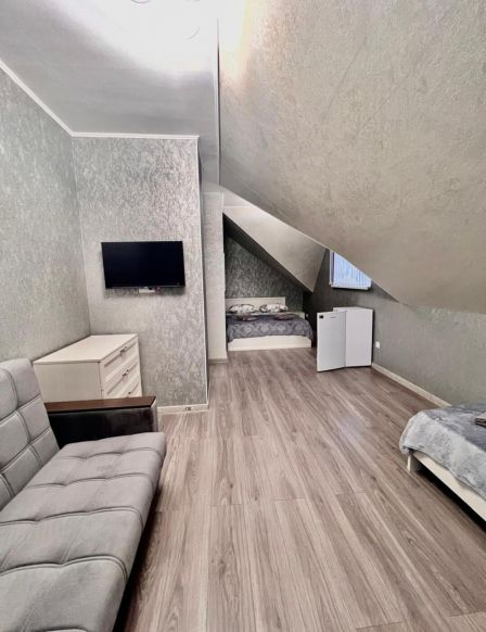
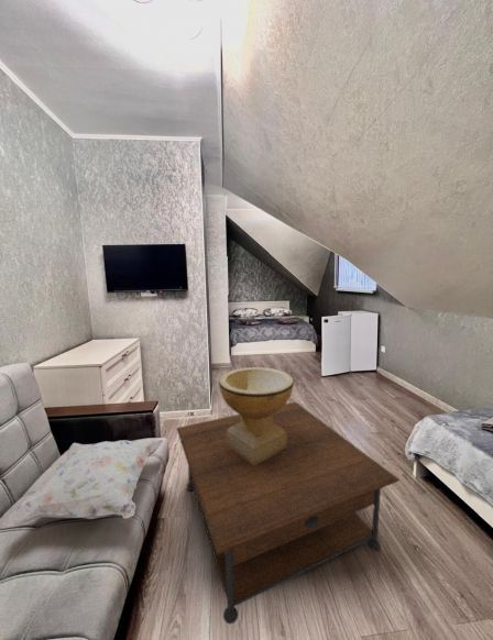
+ decorative bowl [218,366,295,465]
+ coffee table [176,401,401,625]
+ decorative pillow [1,439,164,528]
